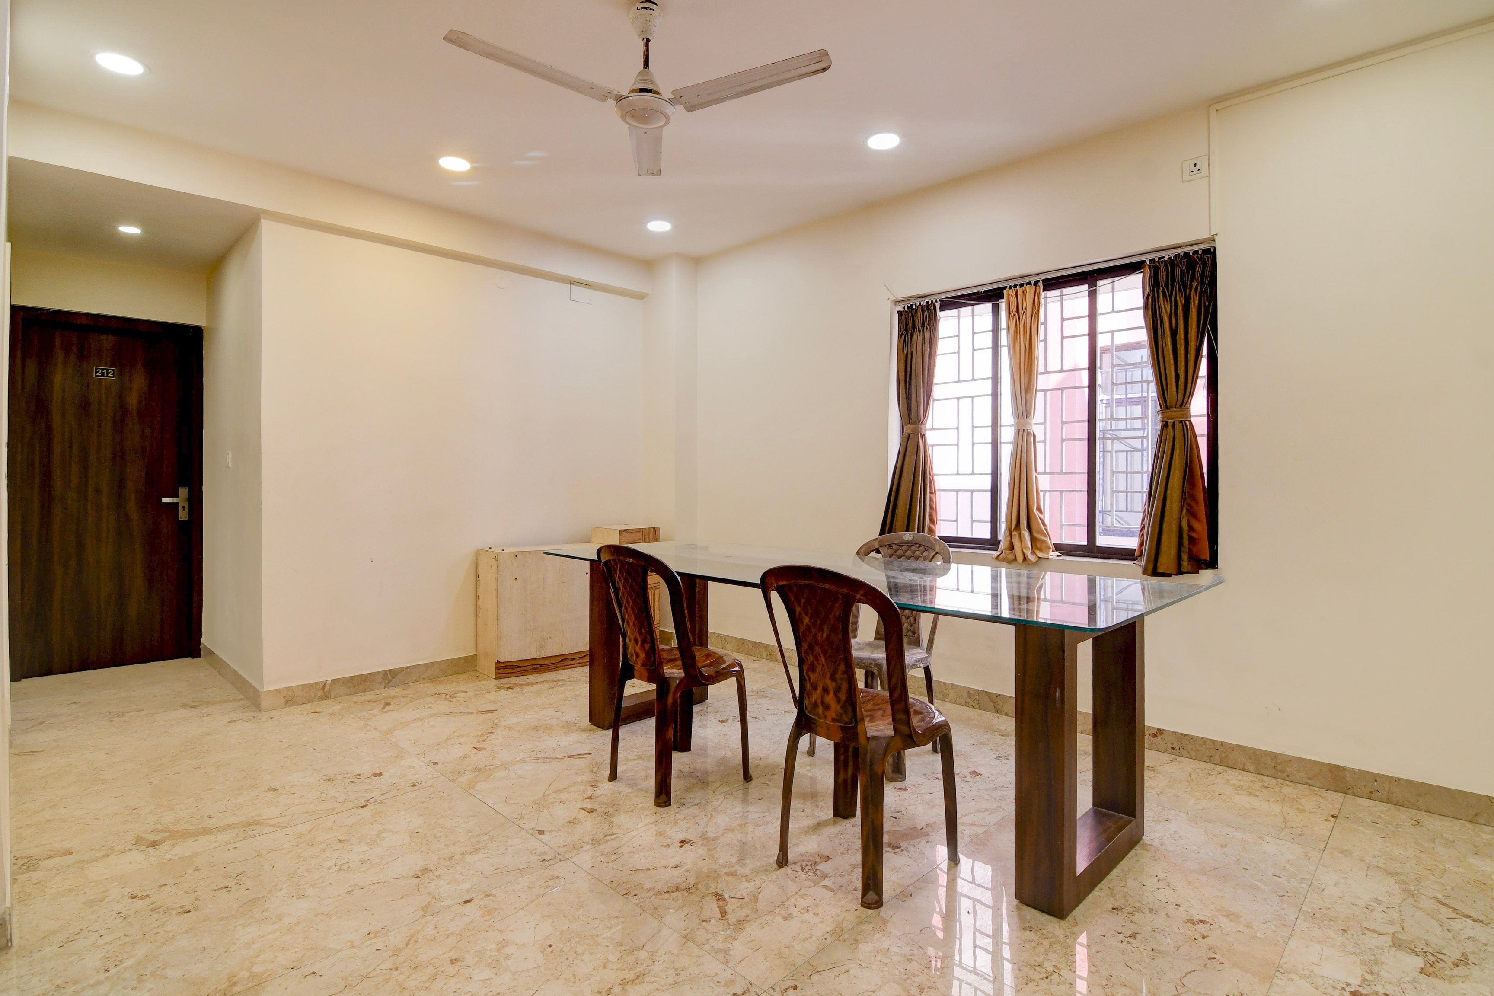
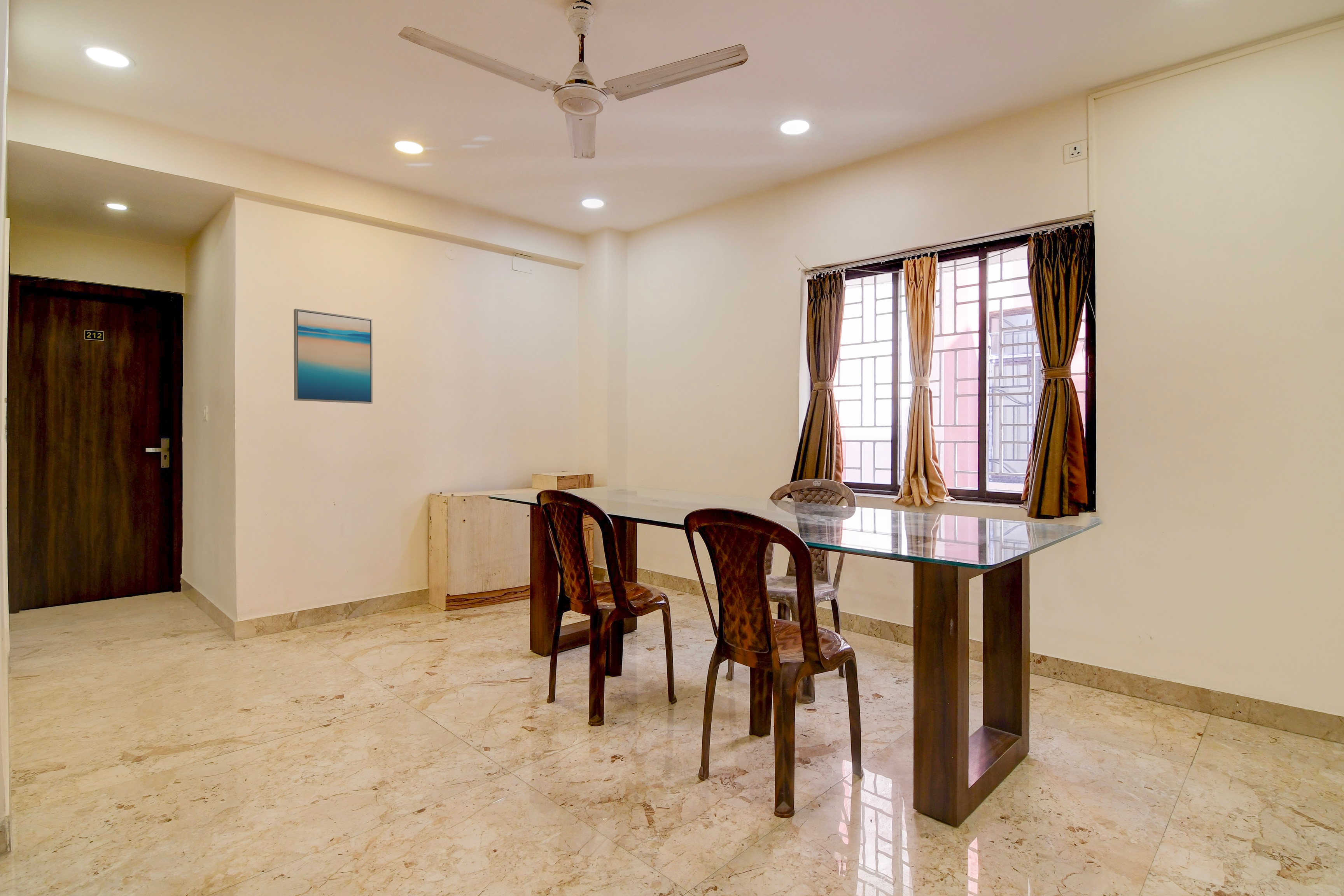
+ wall art [293,308,373,404]
